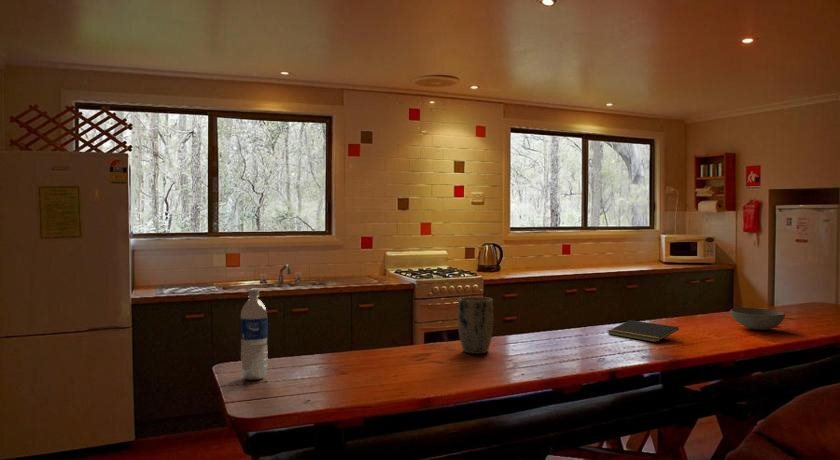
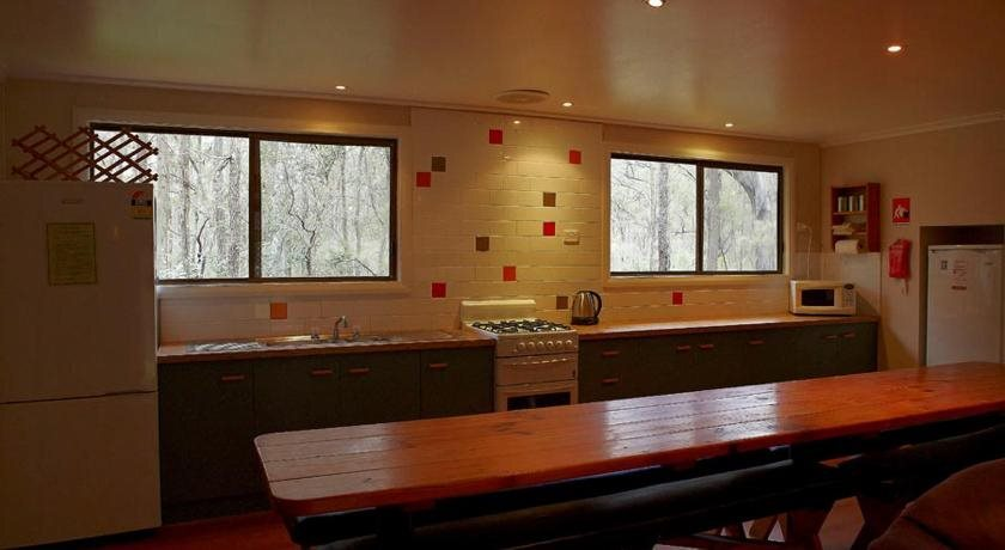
- plant pot [457,296,494,355]
- water bottle [240,288,269,381]
- bowl [729,307,786,331]
- notepad [607,319,680,343]
